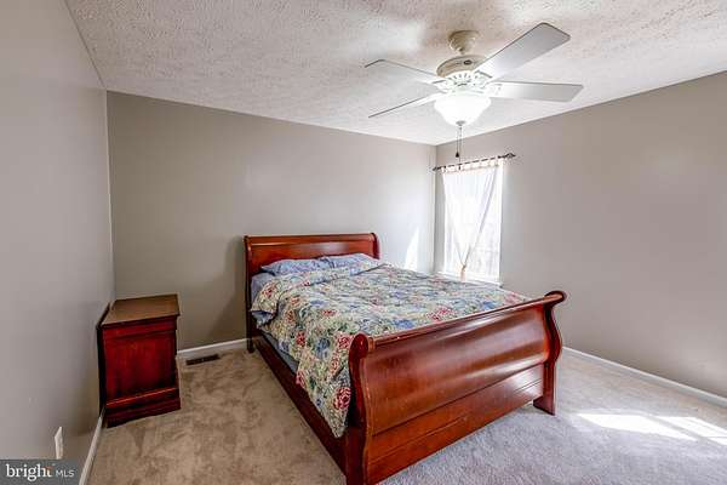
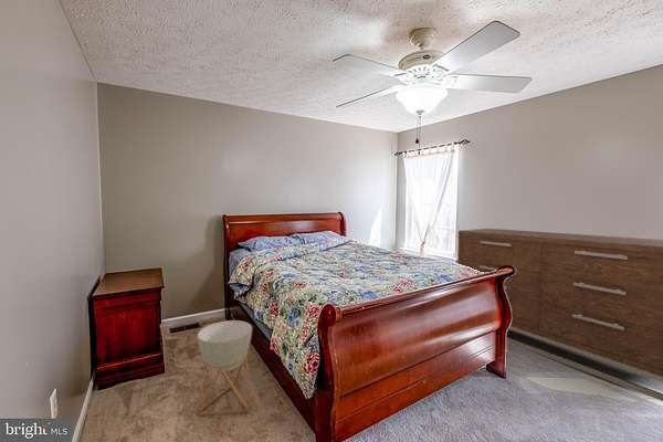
+ planter [194,319,253,417]
+ dresser [456,228,663,402]
